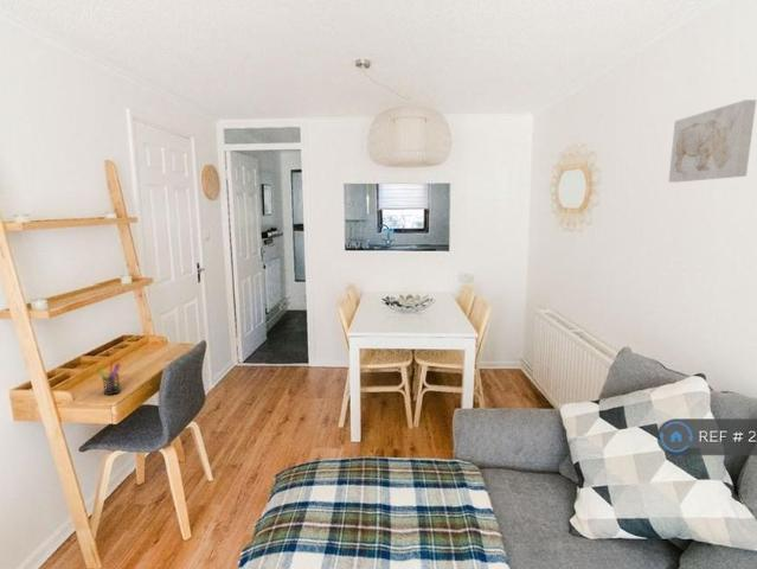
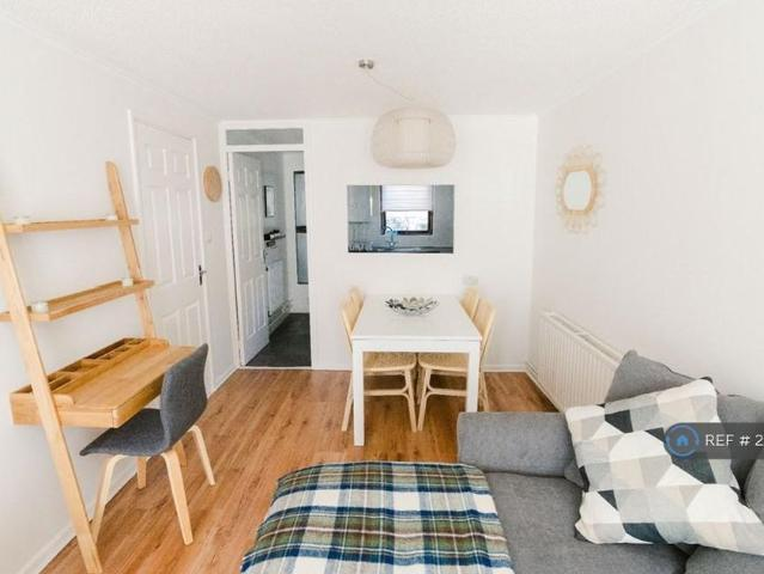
- pen holder [96,360,122,396]
- wall art [667,98,757,184]
